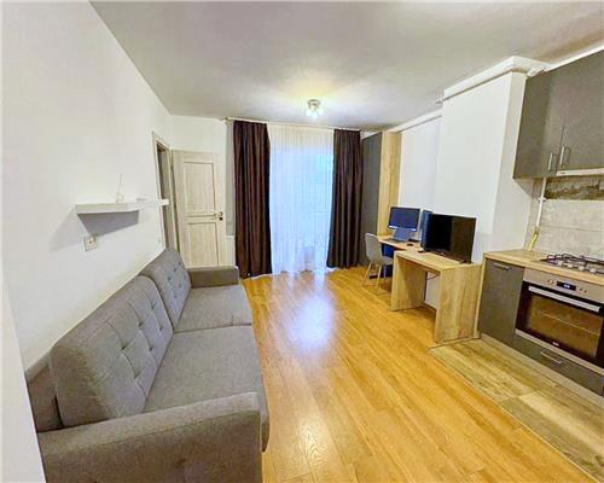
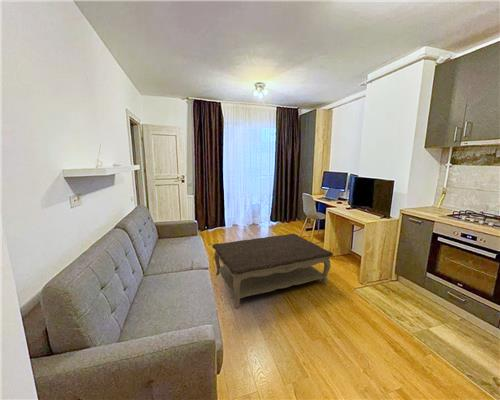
+ coffee table [211,233,334,309]
